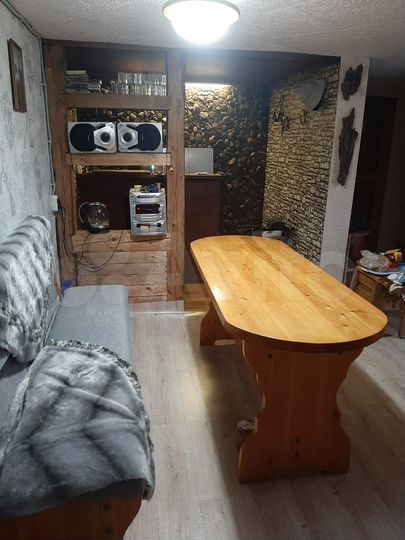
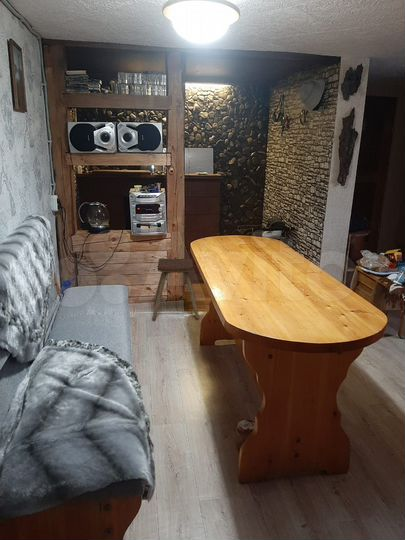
+ music stool [151,257,200,321]
